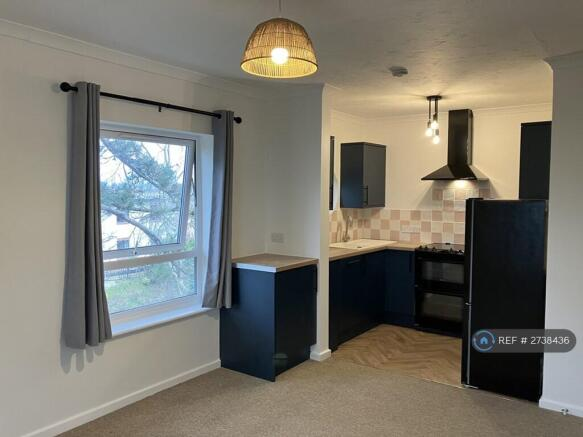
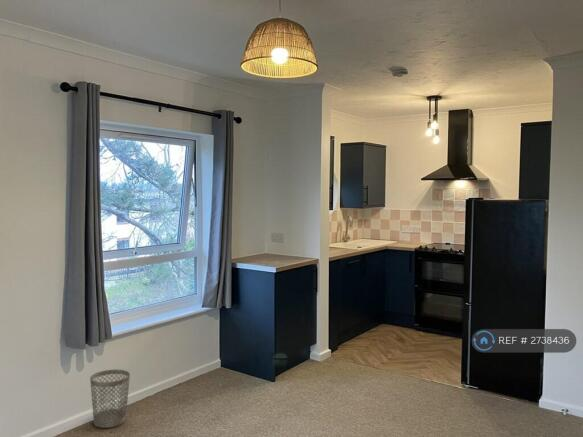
+ wastebasket [89,368,131,429]
